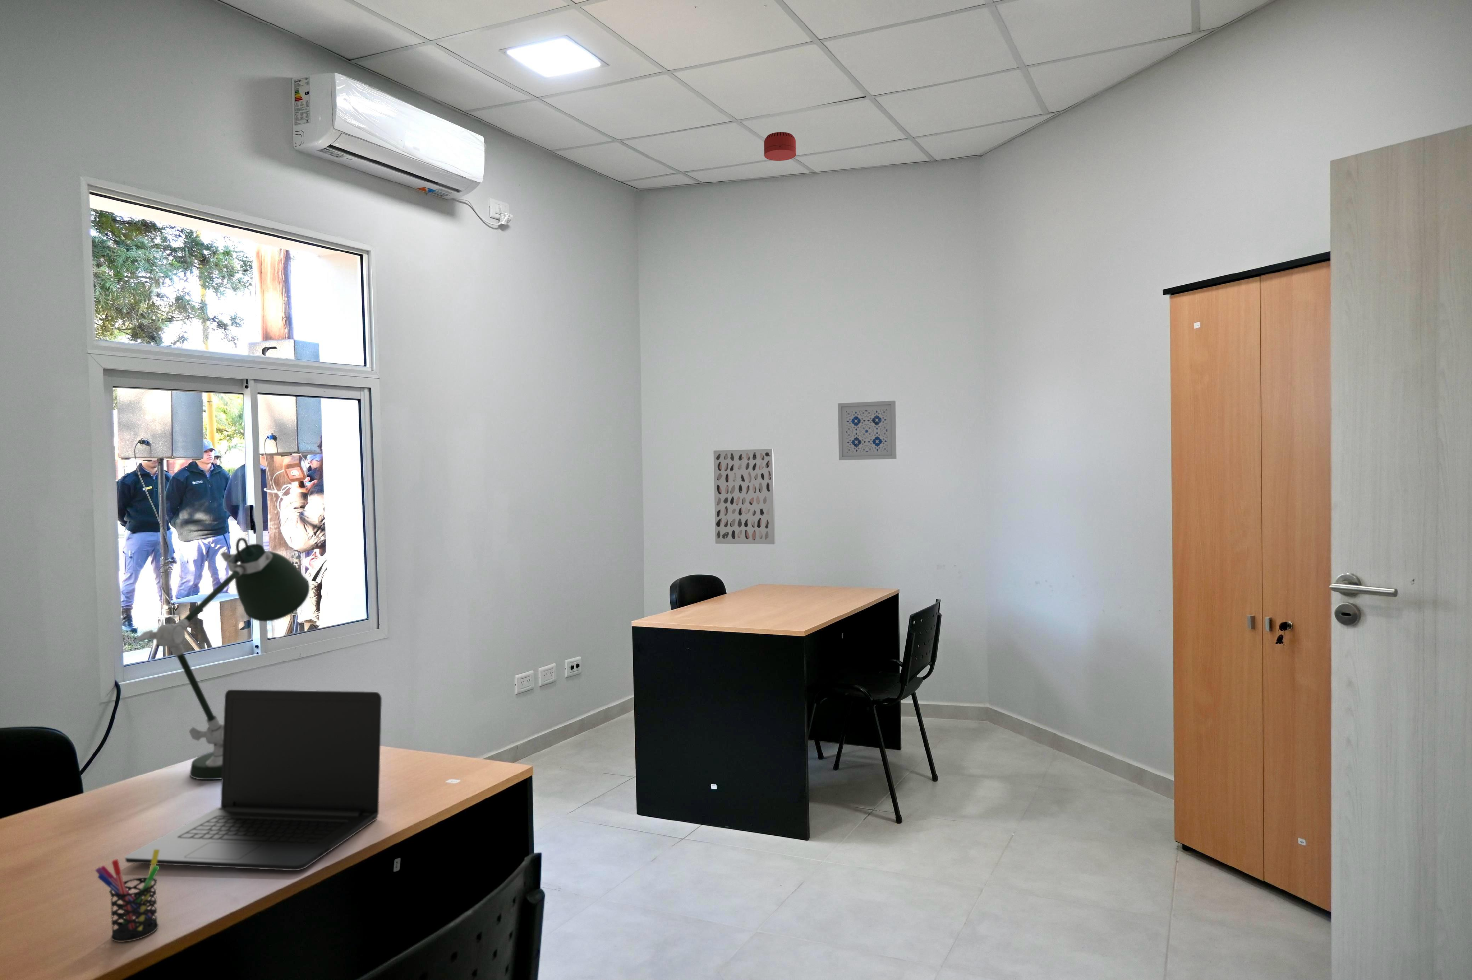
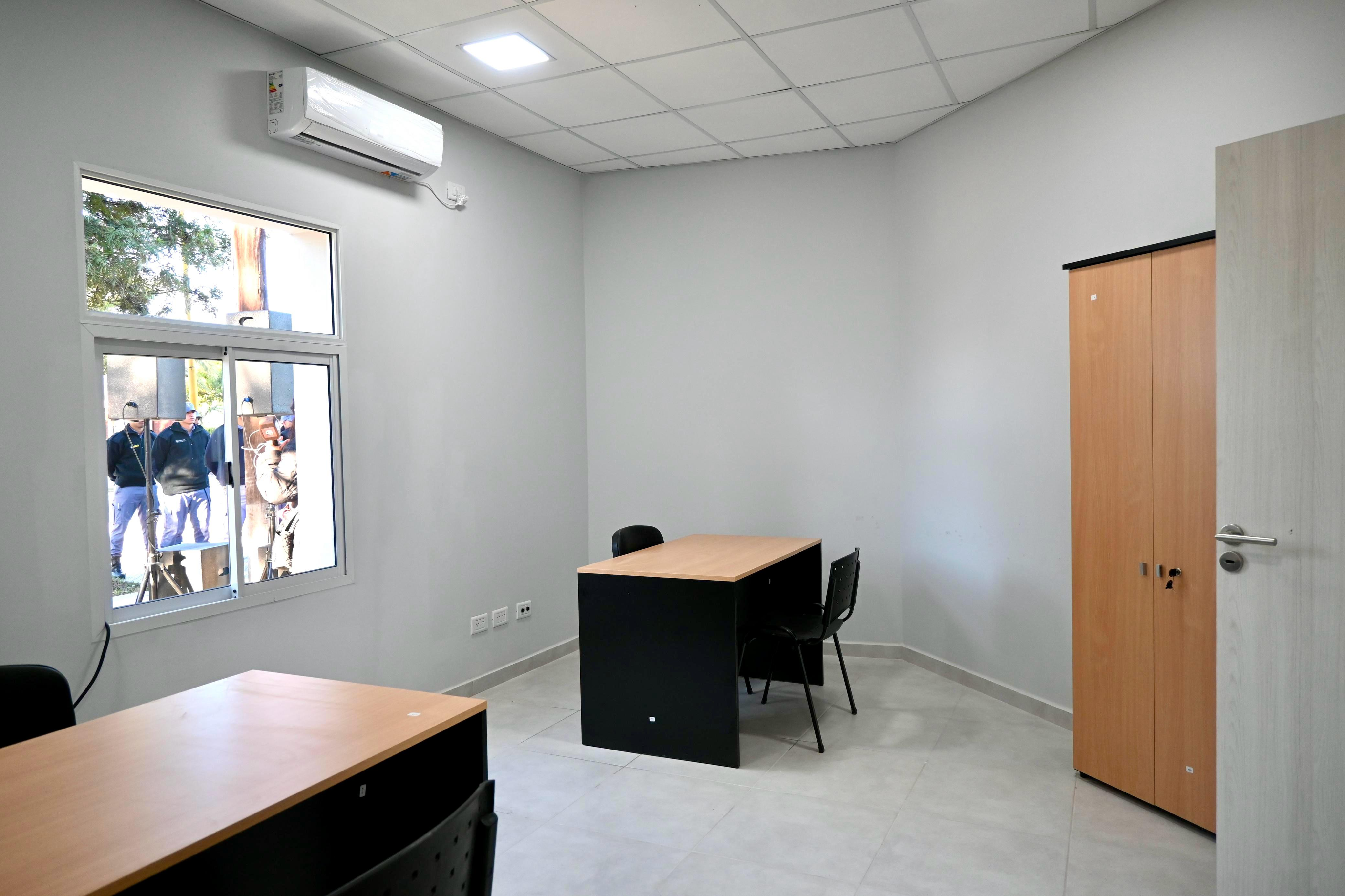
- smoke detector [764,131,797,161]
- laptop [125,689,382,871]
- pen holder [95,850,160,943]
- desk lamp [136,537,310,780]
- wall art [712,448,776,545]
- wall art [837,400,897,460]
